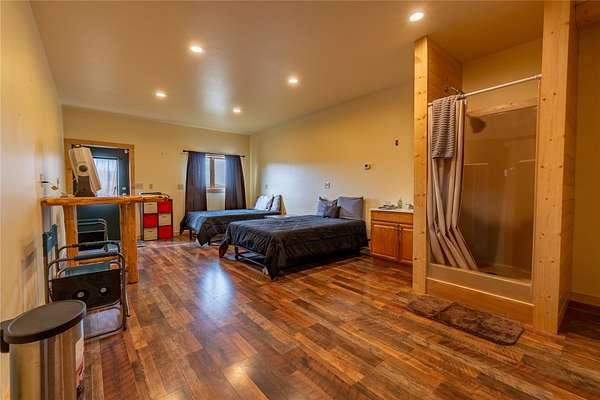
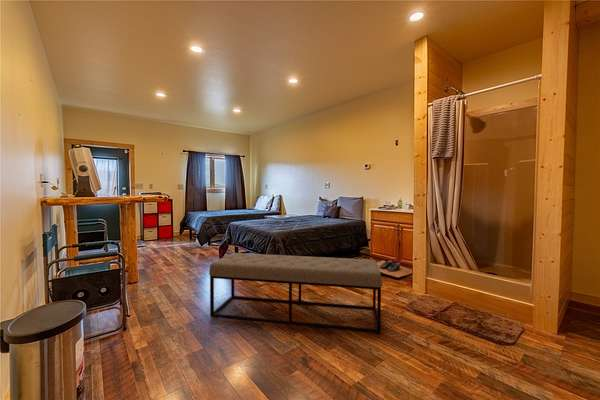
+ shoes [376,260,413,279]
+ bench [208,252,383,335]
